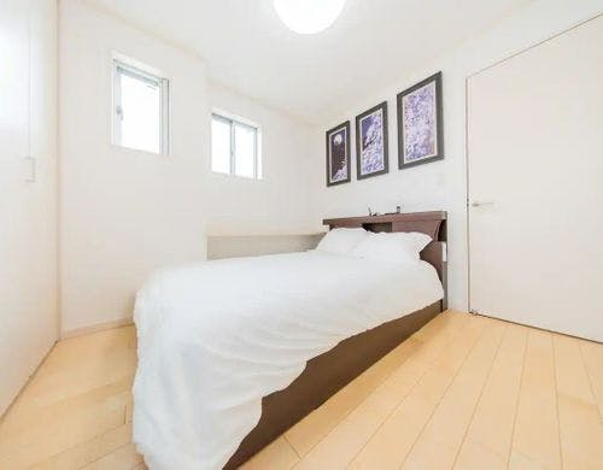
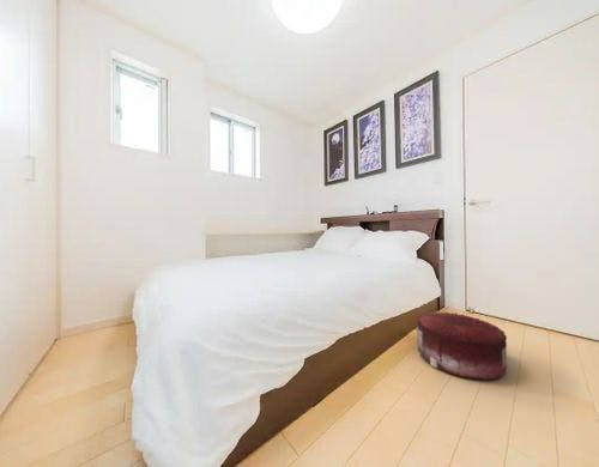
+ pouf [416,311,508,381]
